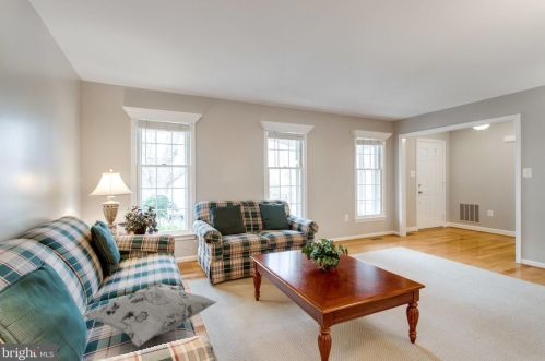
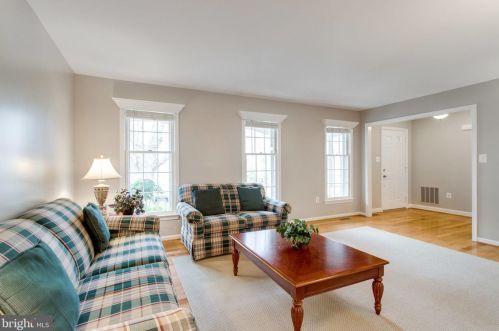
- decorative pillow [83,282,218,348]
